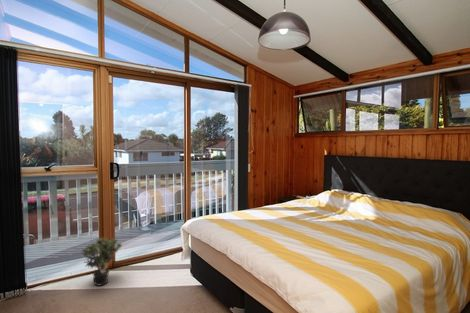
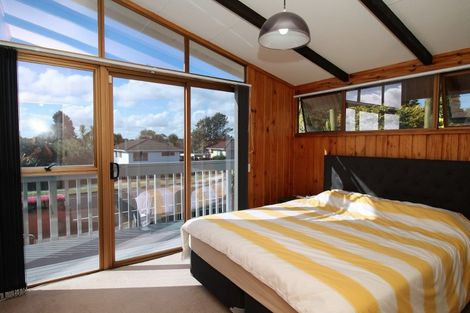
- potted plant [80,236,123,287]
